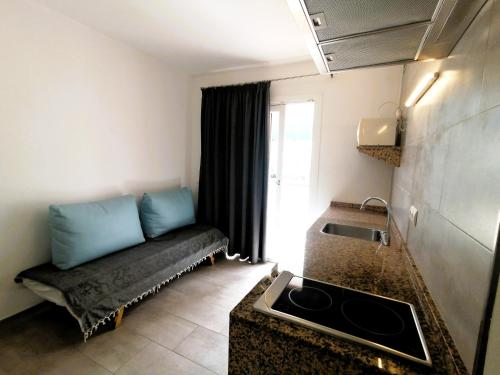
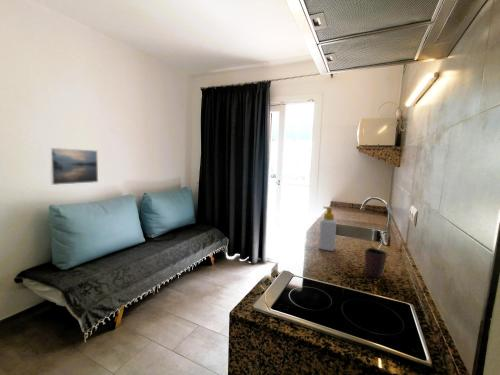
+ soap bottle [317,206,338,252]
+ mug [364,247,388,279]
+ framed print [48,147,99,186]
